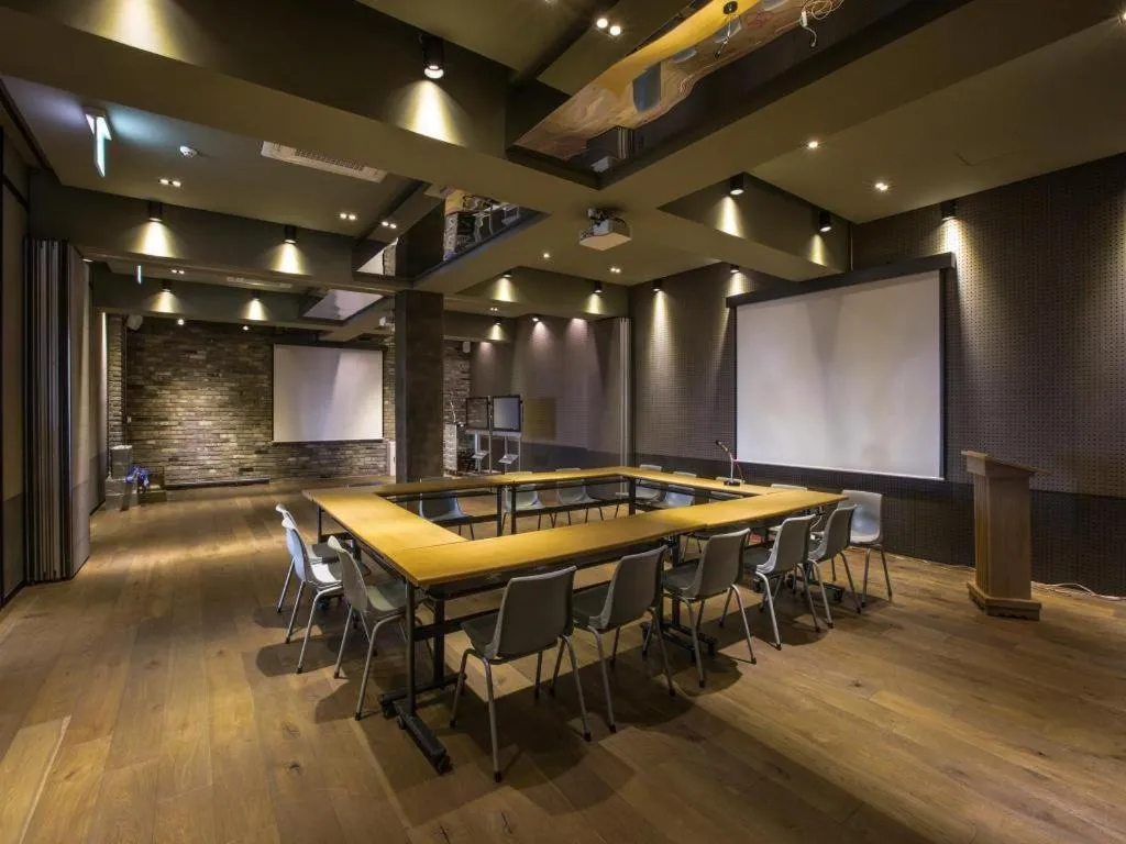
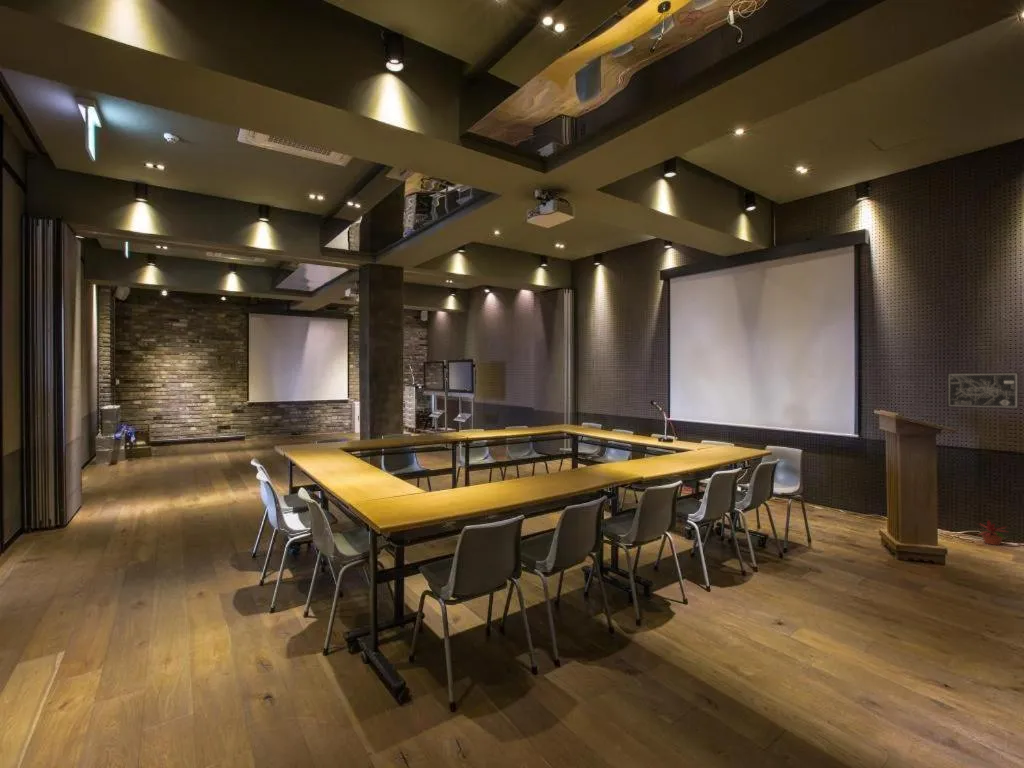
+ potted plant [975,519,1008,546]
+ wall art [946,371,1019,410]
